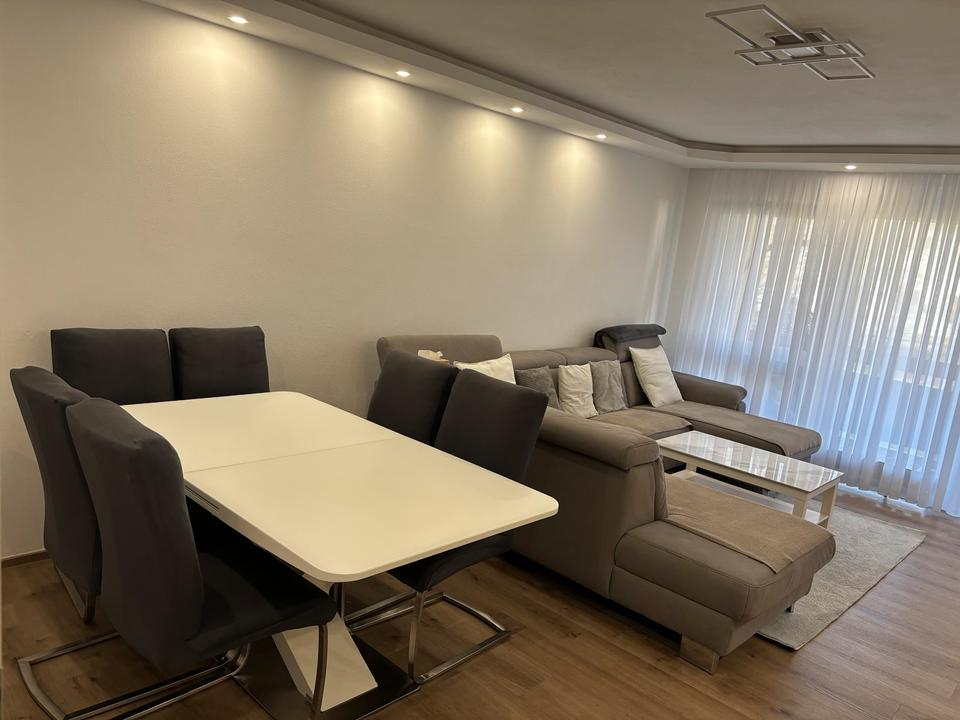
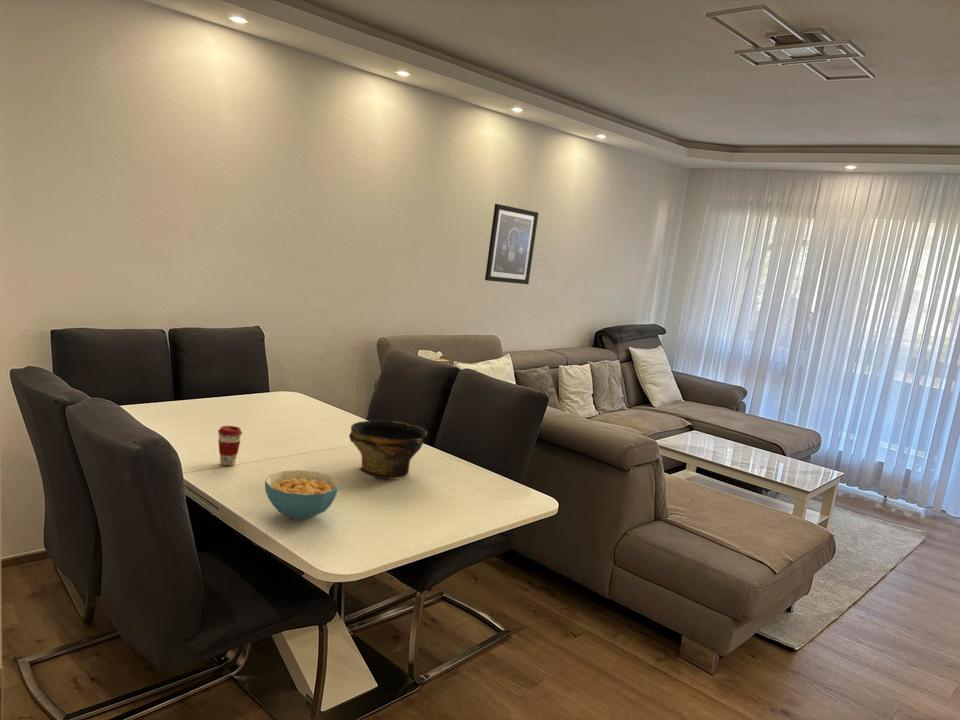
+ cereal bowl [264,469,341,521]
+ bowl [348,419,428,480]
+ coffee cup [217,425,243,467]
+ wall art [484,203,539,285]
